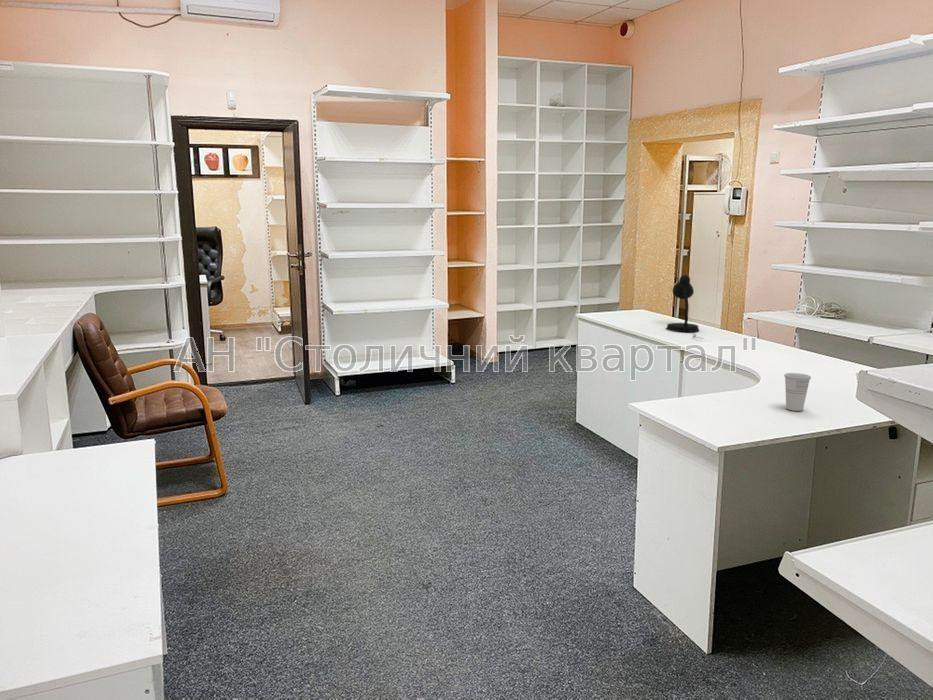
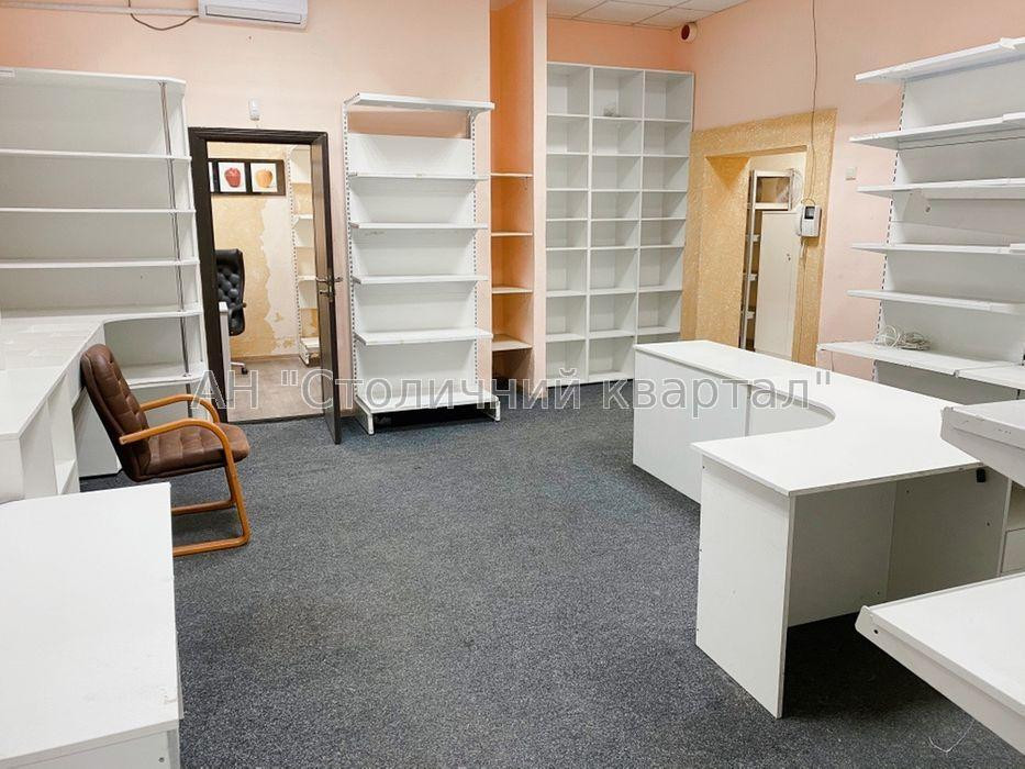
- desk lamp [665,274,705,340]
- cup [783,372,812,412]
